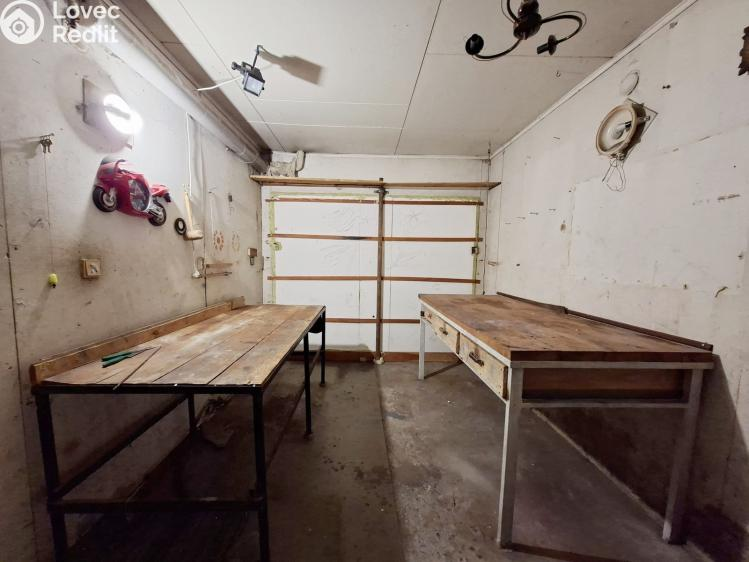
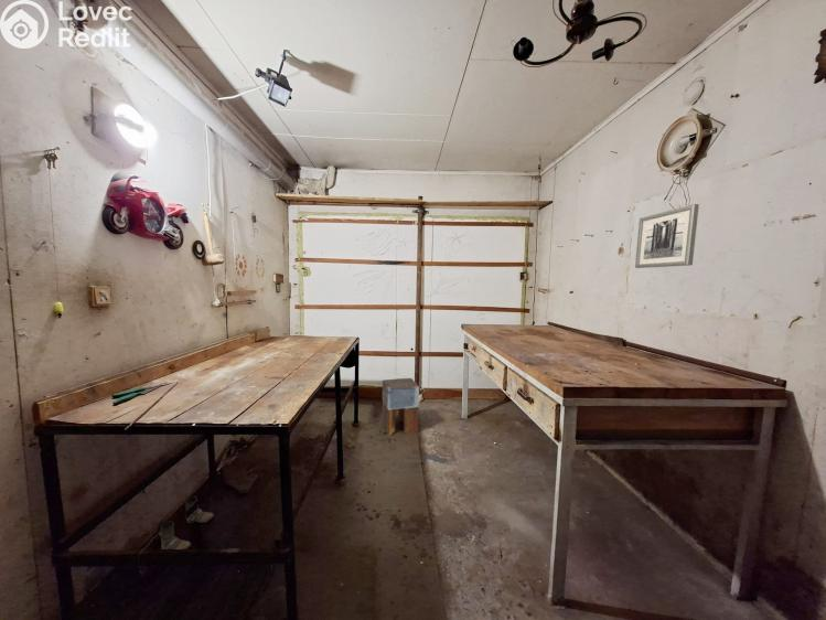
+ wall art [634,203,700,269]
+ boots [159,495,215,550]
+ stool [382,377,420,437]
